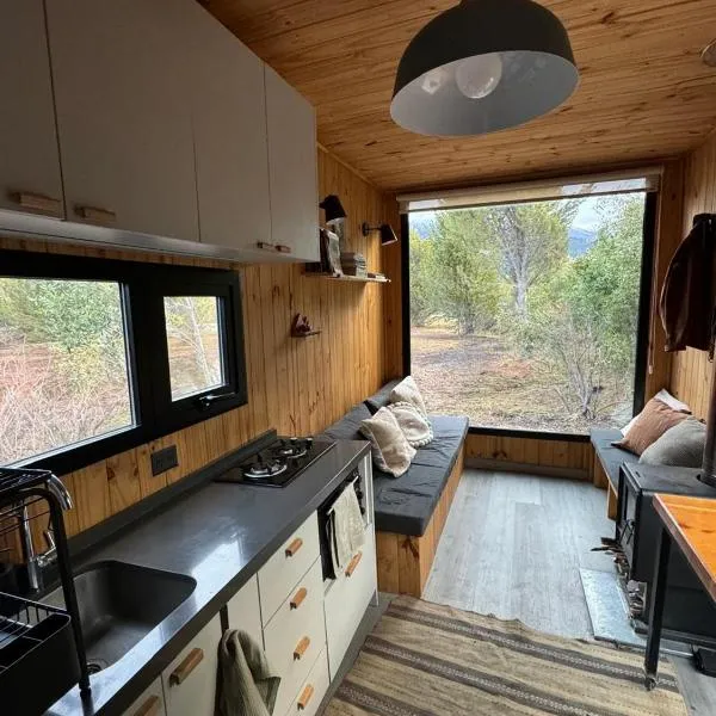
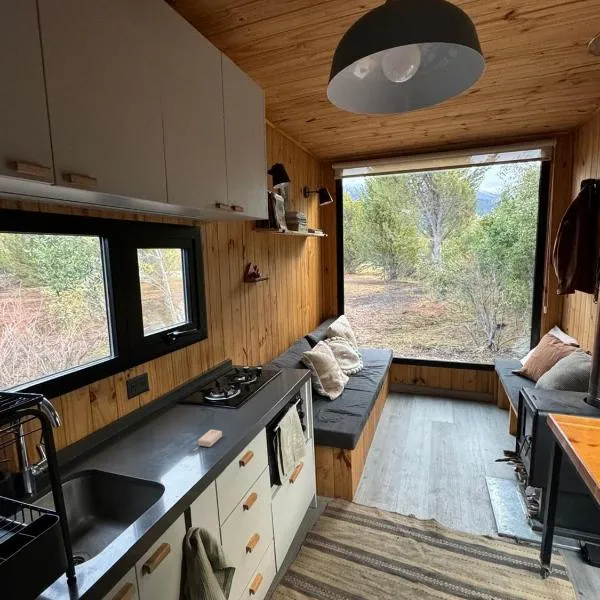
+ soap bar [197,429,223,448]
